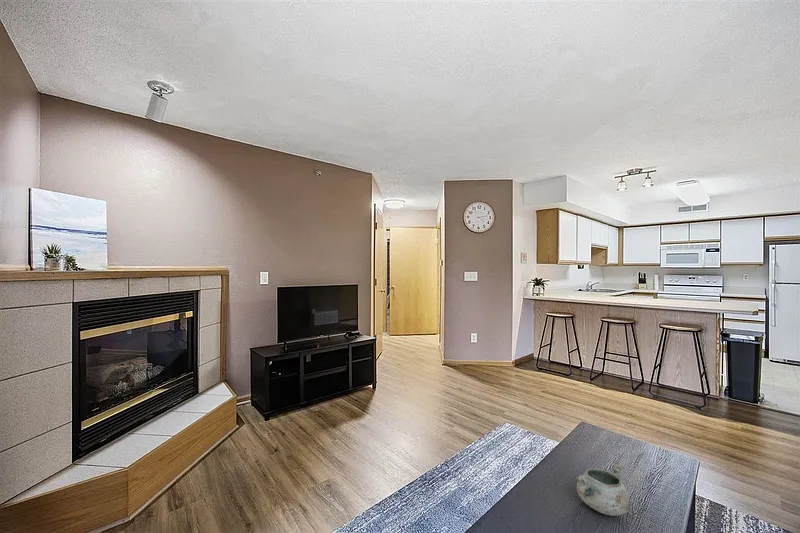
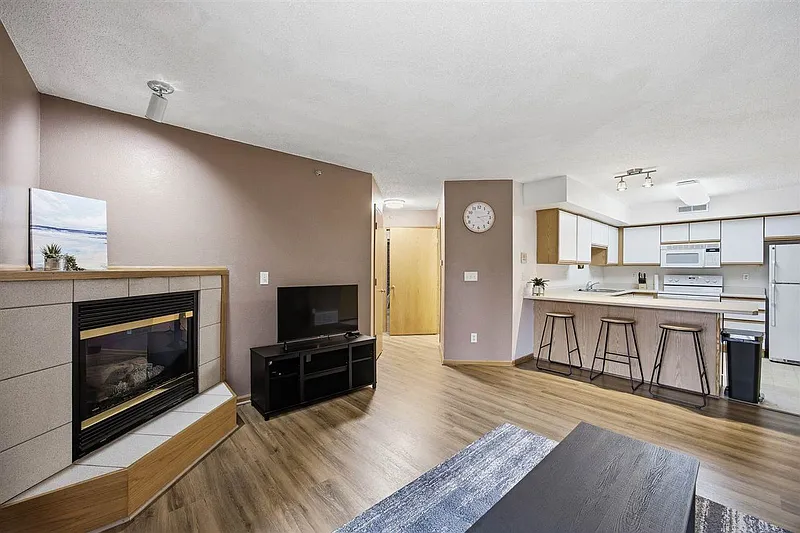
- decorative bowl [575,461,631,517]
